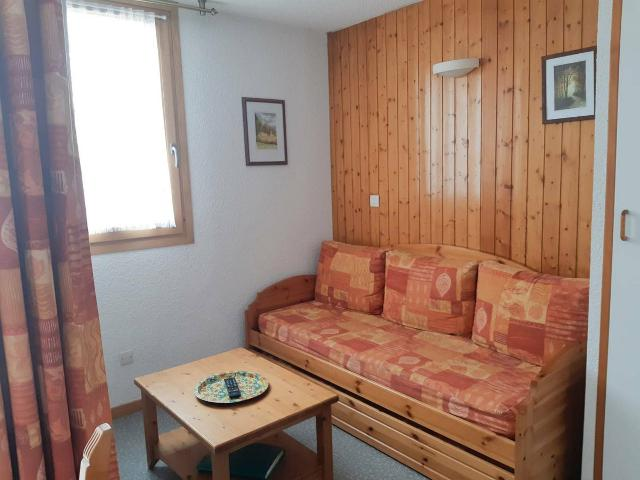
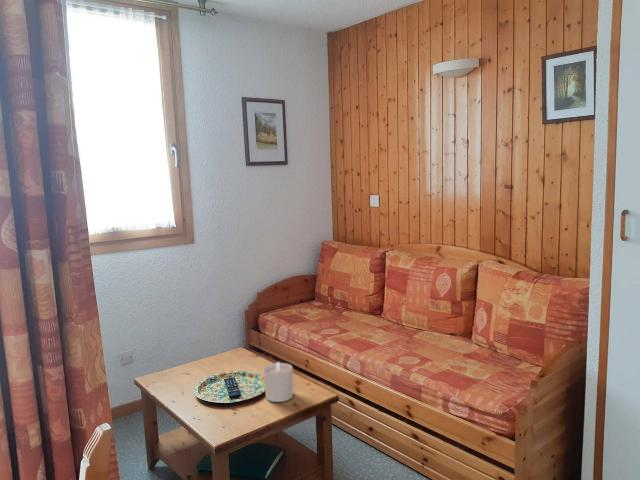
+ candle [263,361,294,403]
